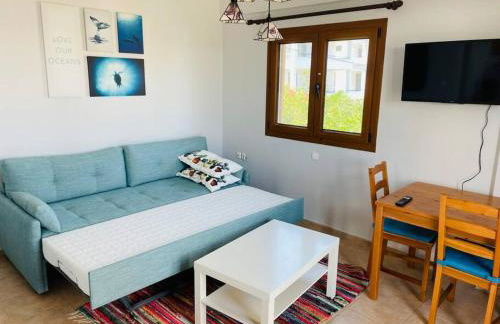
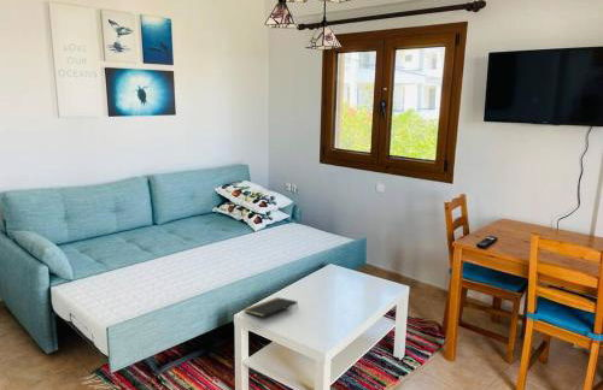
+ notepad [244,296,299,318]
